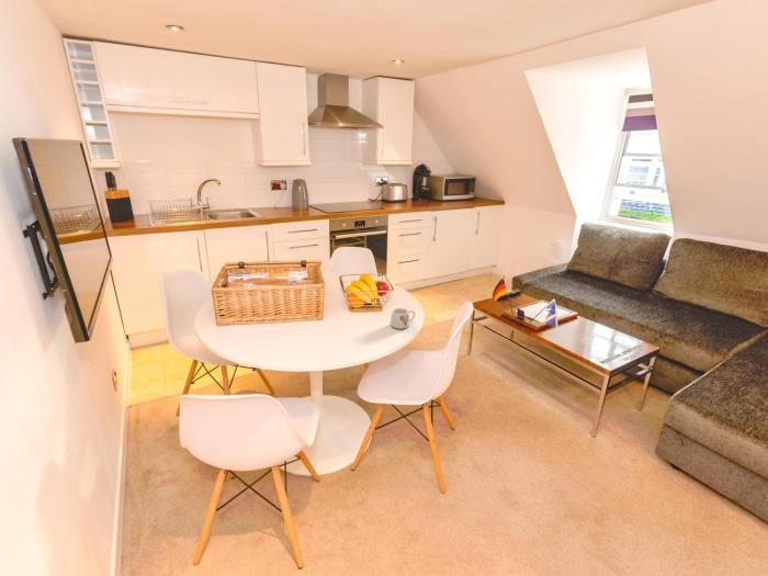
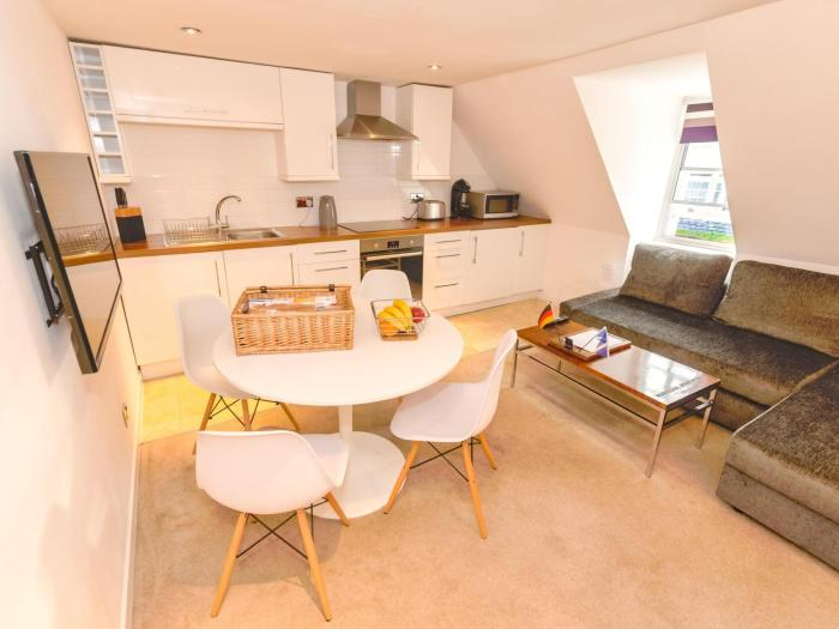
- mug [389,307,416,330]
